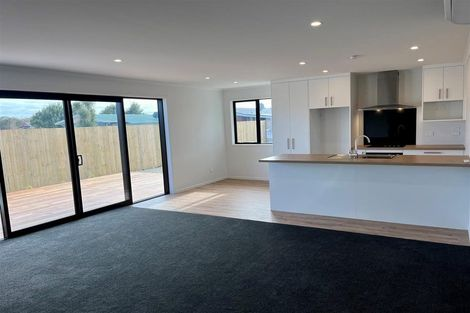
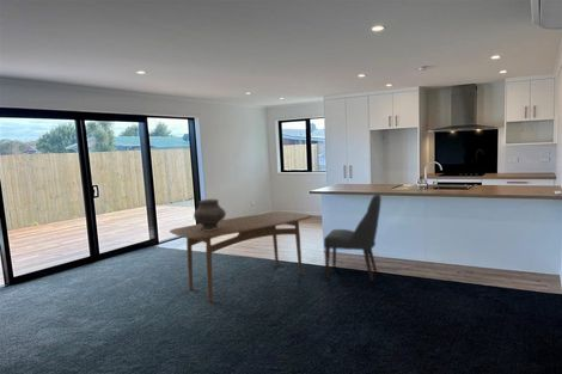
+ chair [323,192,383,282]
+ ceramic pot [193,198,227,231]
+ dining table [169,210,313,304]
